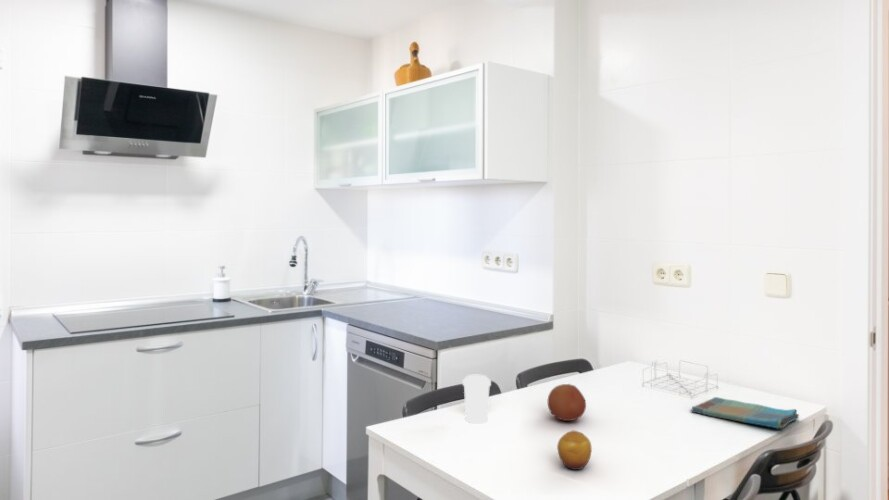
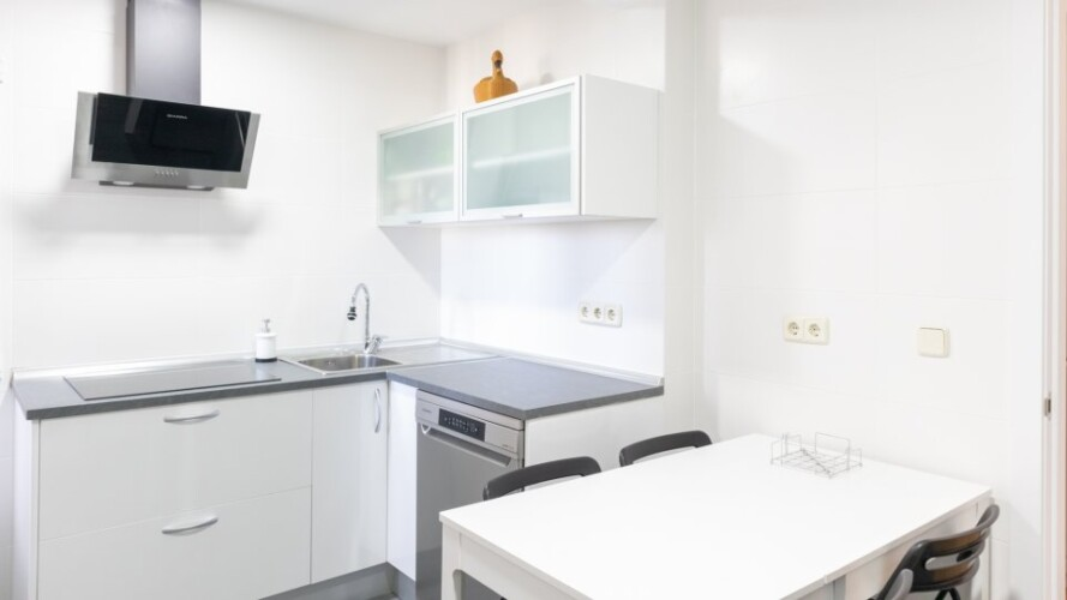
- fruit [547,383,587,422]
- cup [462,374,492,425]
- fruit [556,430,593,471]
- dish towel [690,396,800,430]
